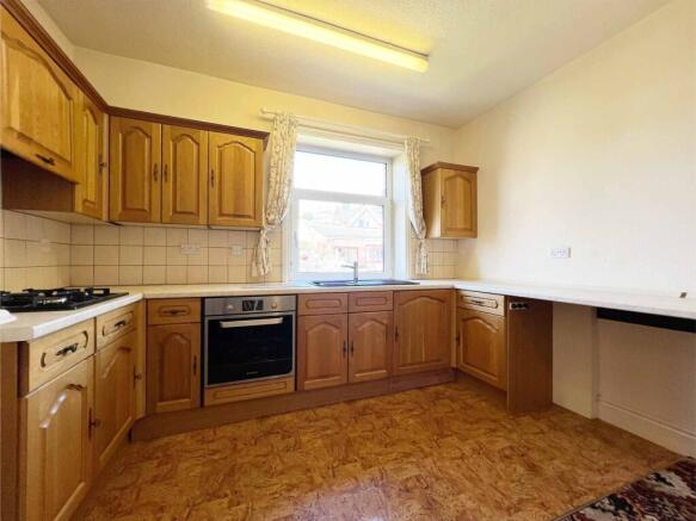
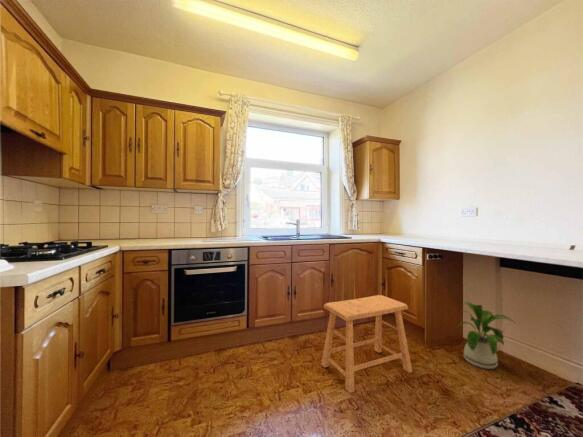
+ house plant [455,301,516,370]
+ stool [320,294,413,394]
